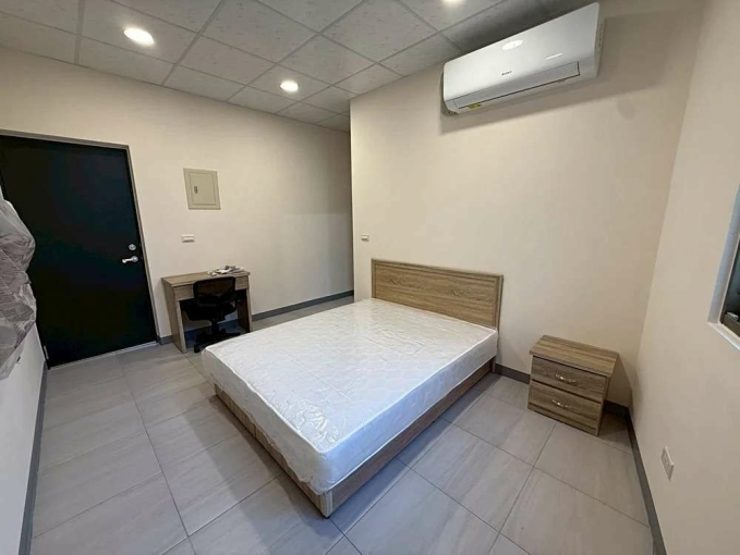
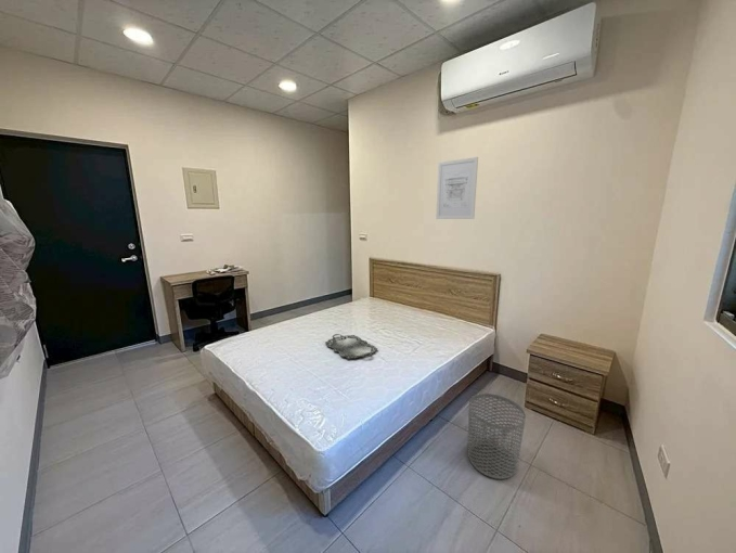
+ serving tray [324,333,378,360]
+ wall art [435,156,479,220]
+ waste bin [467,393,527,480]
